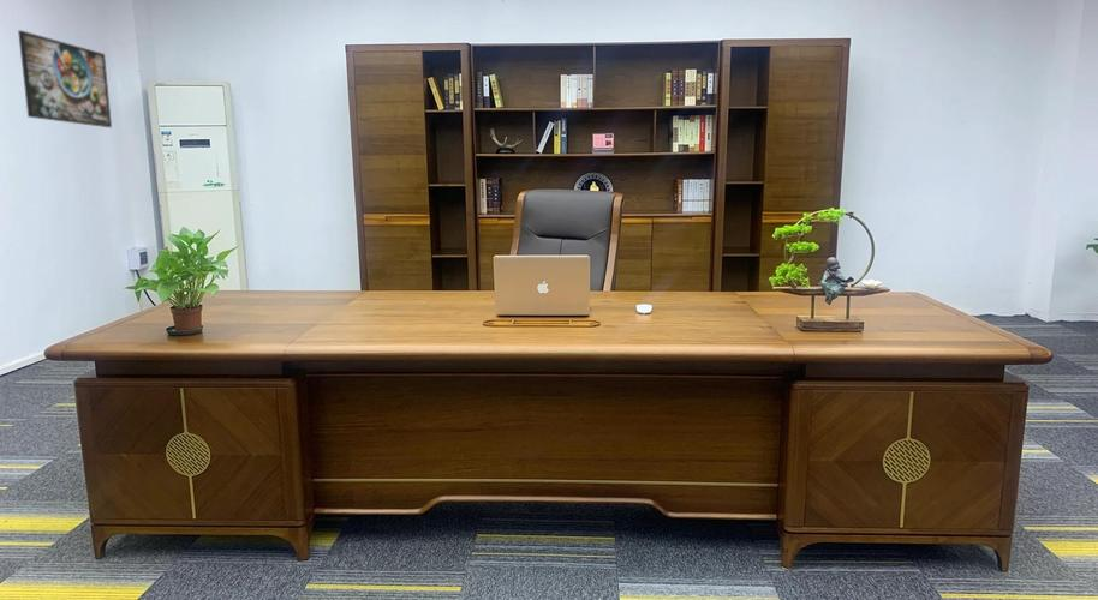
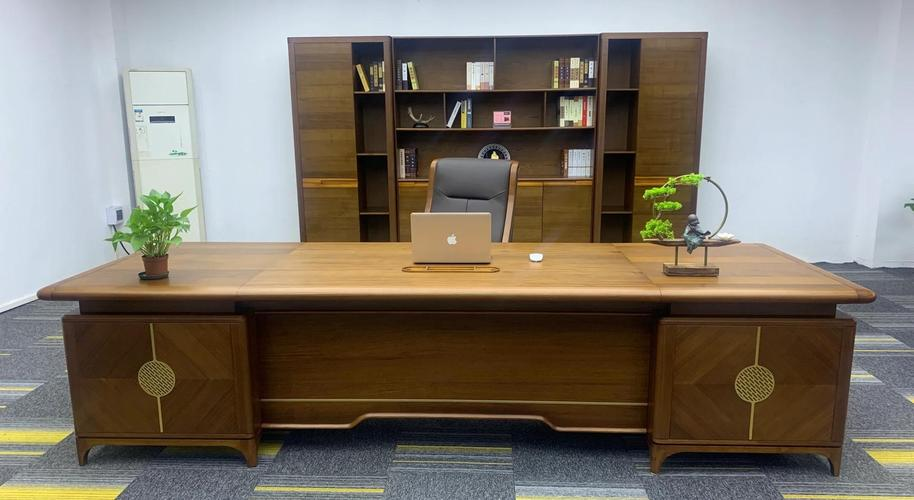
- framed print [17,29,113,128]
